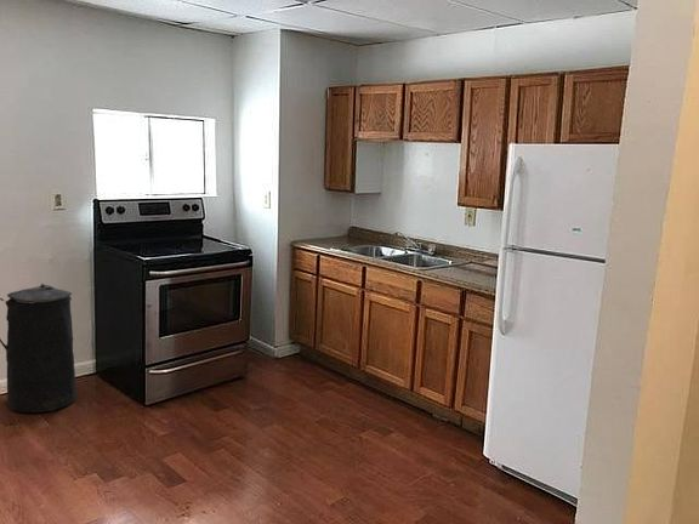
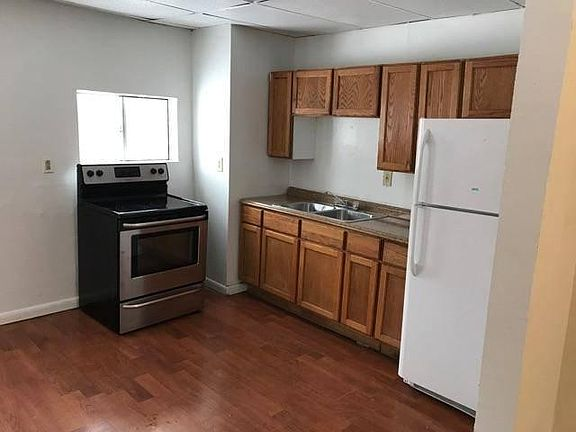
- trash can [0,283,78,414]
